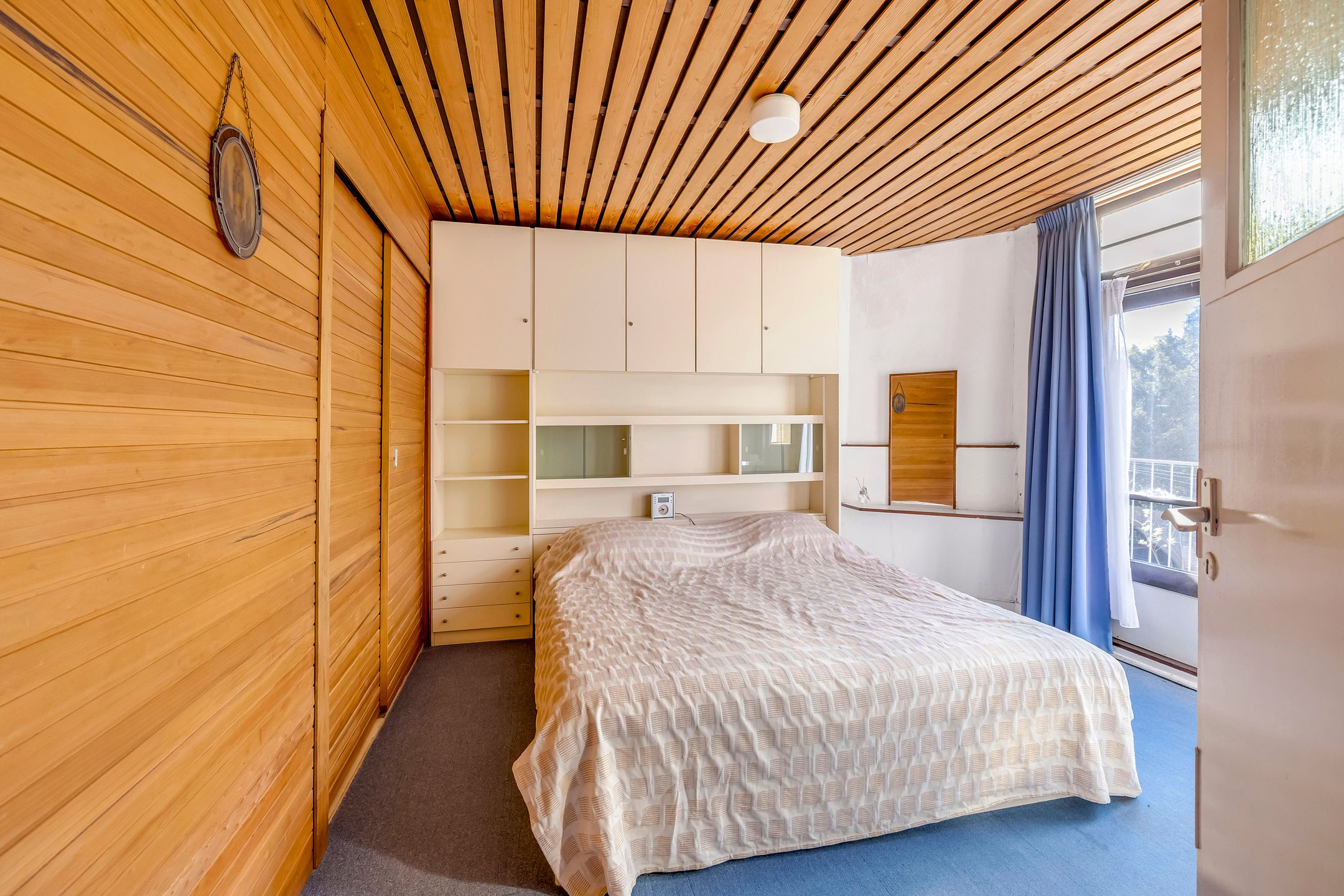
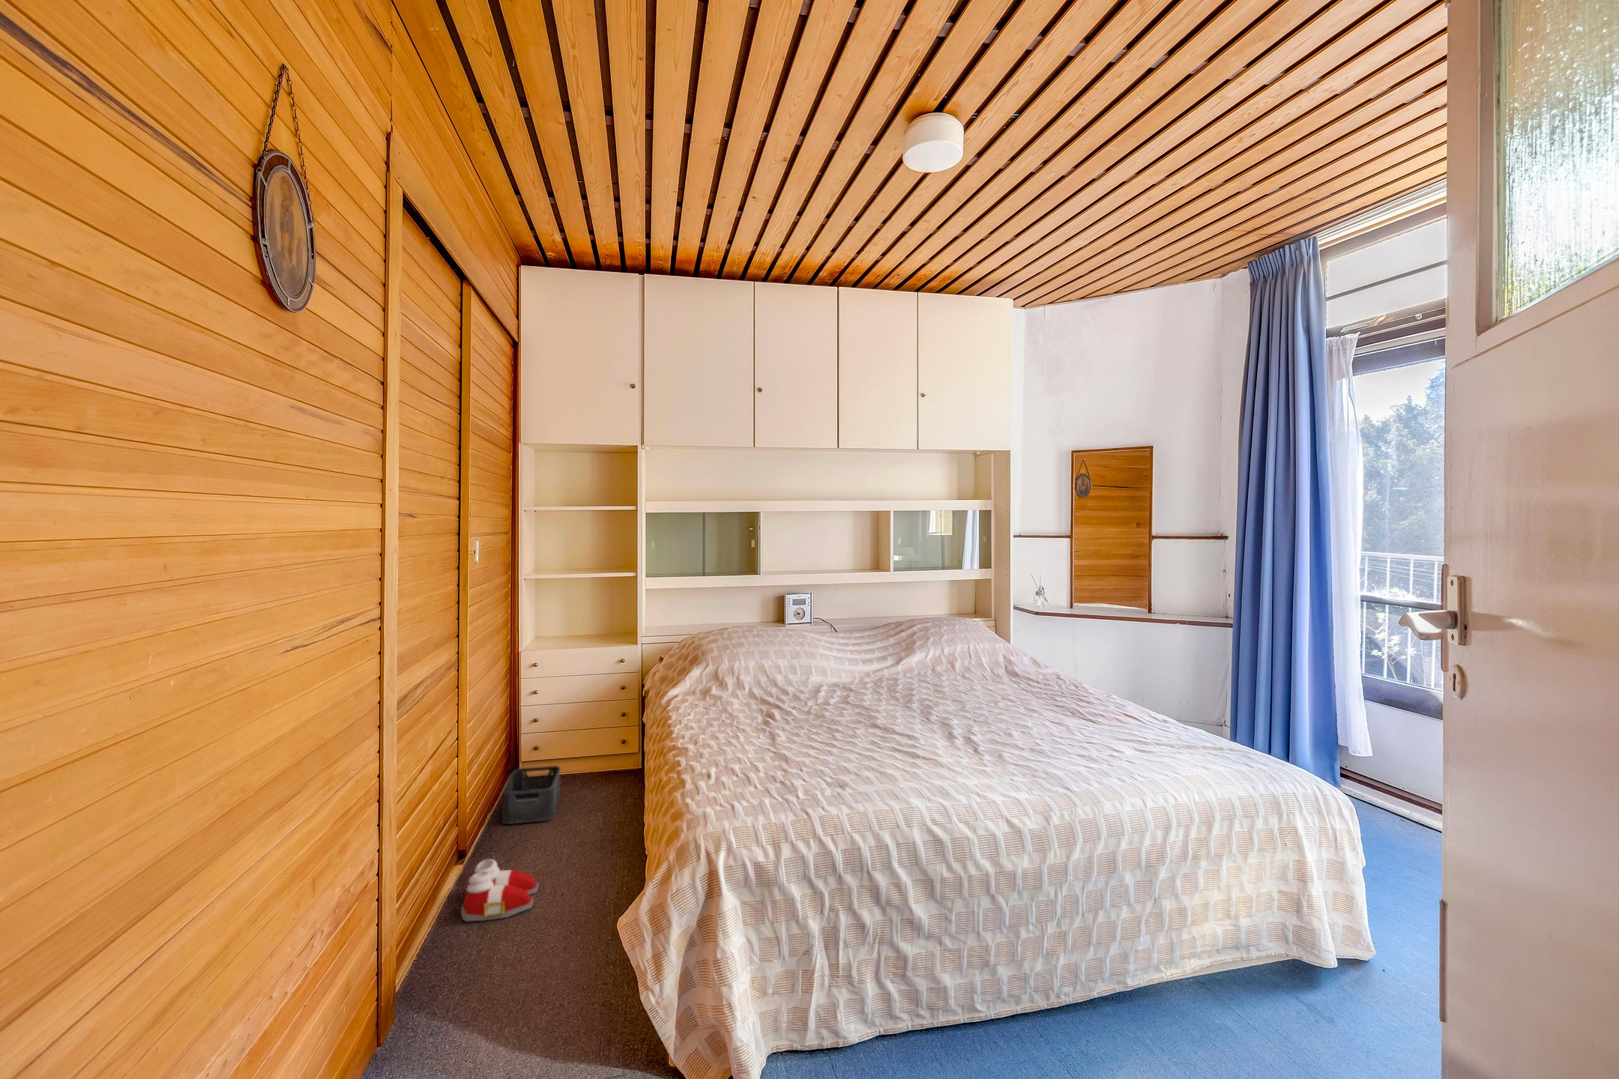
+ slippers [460,857,540,921]
+ storage bin [501,765,560,825]
